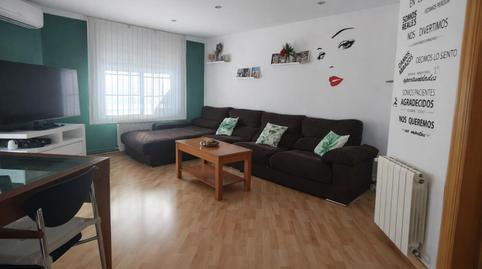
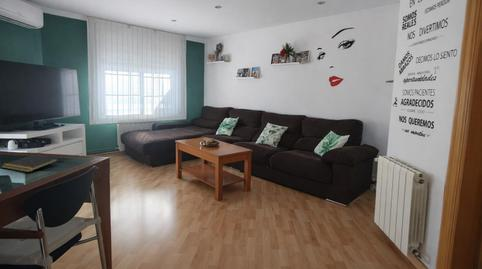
+ notepad [0,154,59,173]
